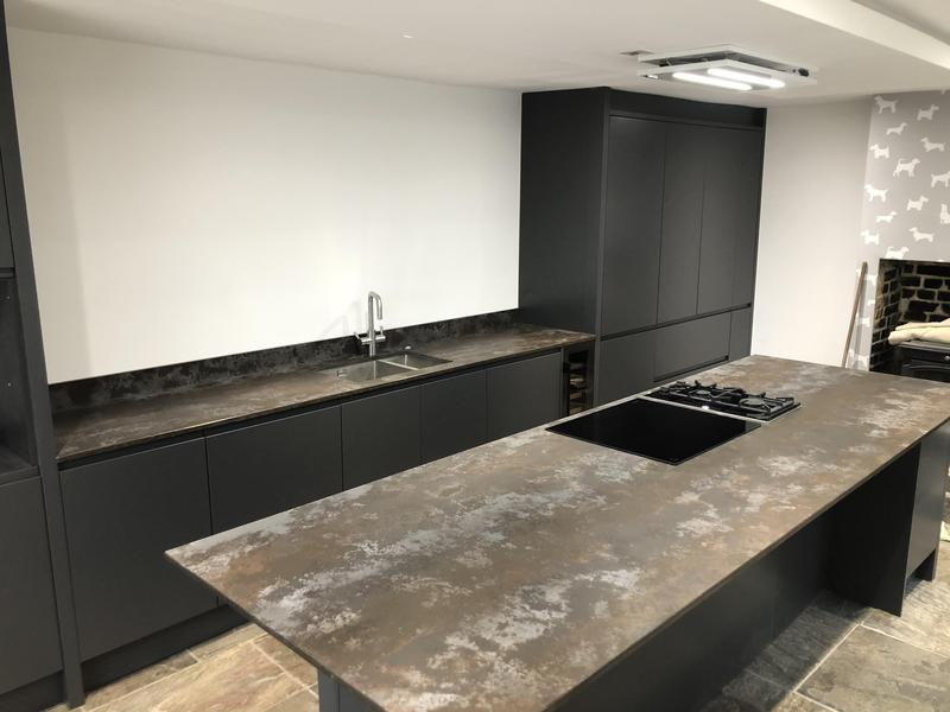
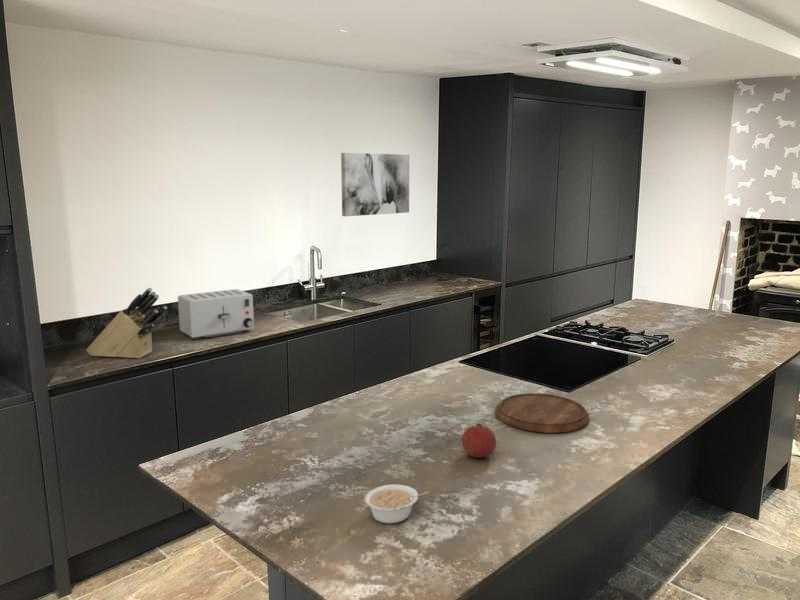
+ toaster [177,288,255,341]
+ knife block [85,287,168,359]
+ cutting board [494,392,590,434]
+ wall art [340,152,410,217]
+ legume [364,483,430,524]
+ fruit [461,423,497,459]
